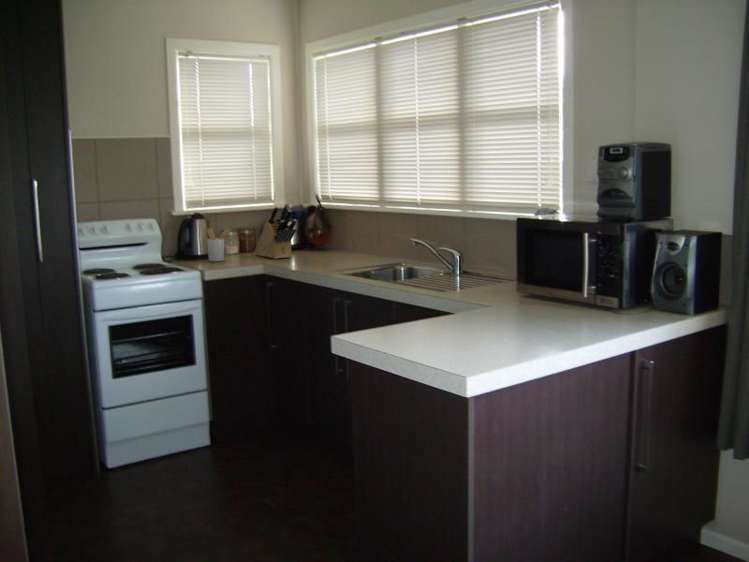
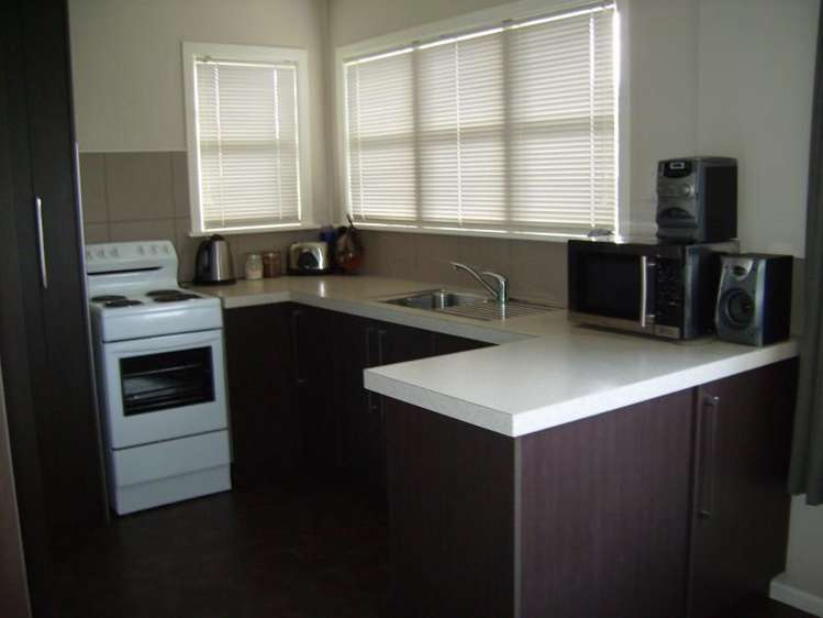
- utensil holder [206,227,232,262]
- knife block [254,202,298,260]
